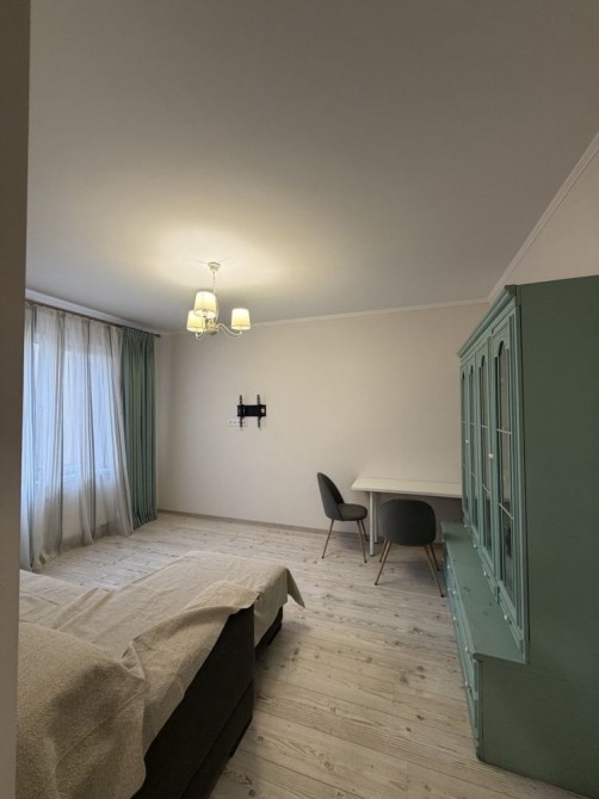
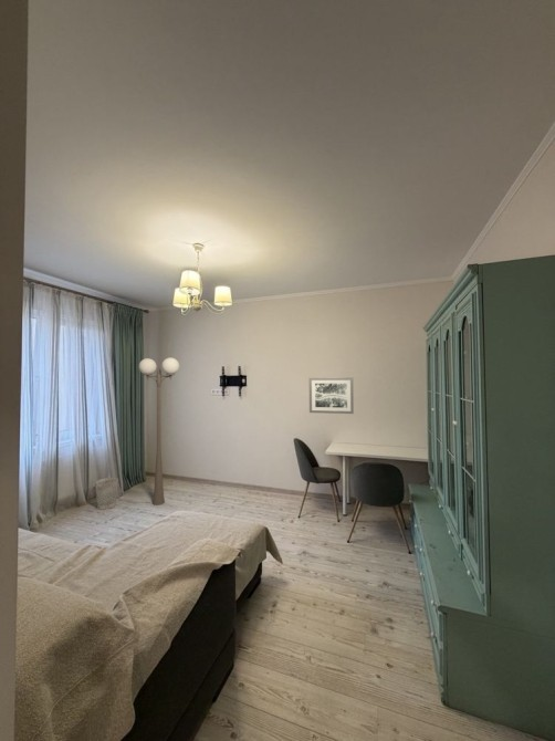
+ wall art [308,376,355,415]
+ floor lamp [138,357,180,507]
+ wastebasket [94,477,119,510]
